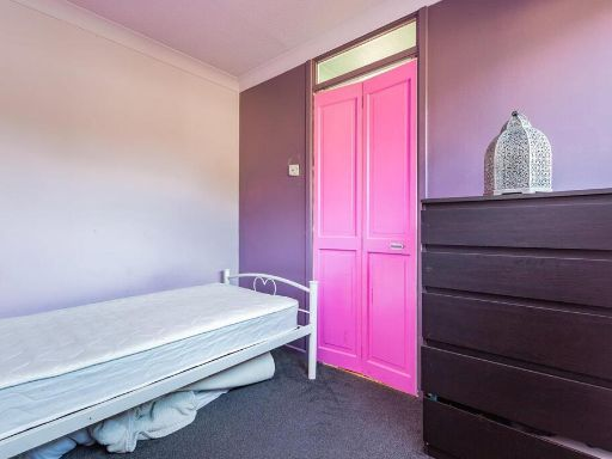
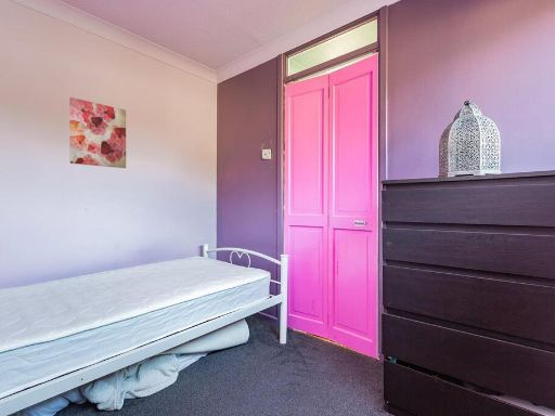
+ wall art [68,96,127,169]
